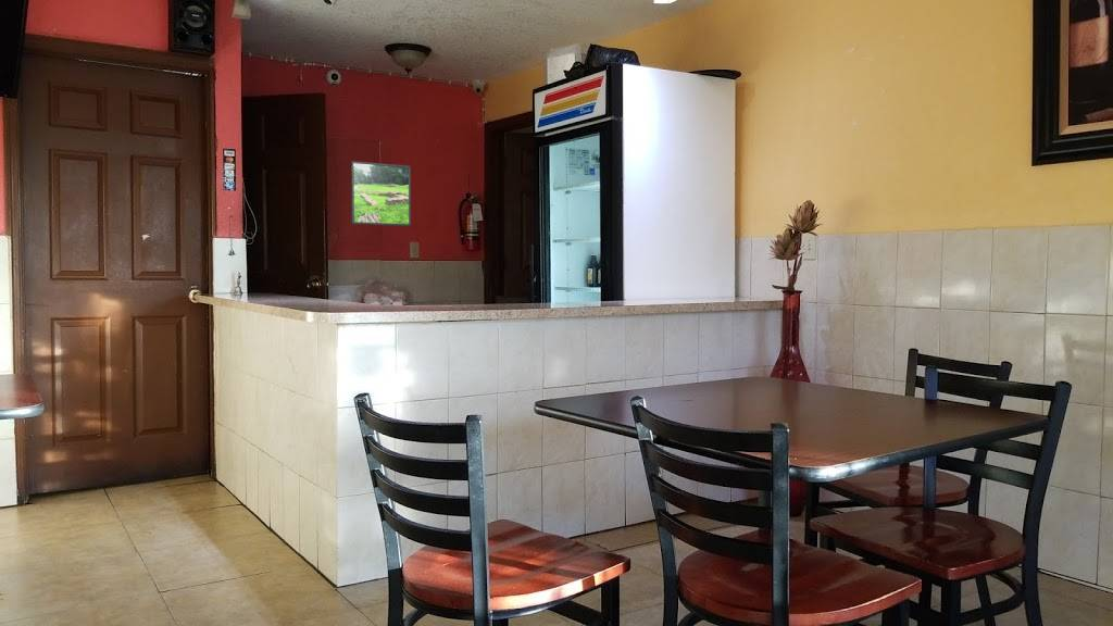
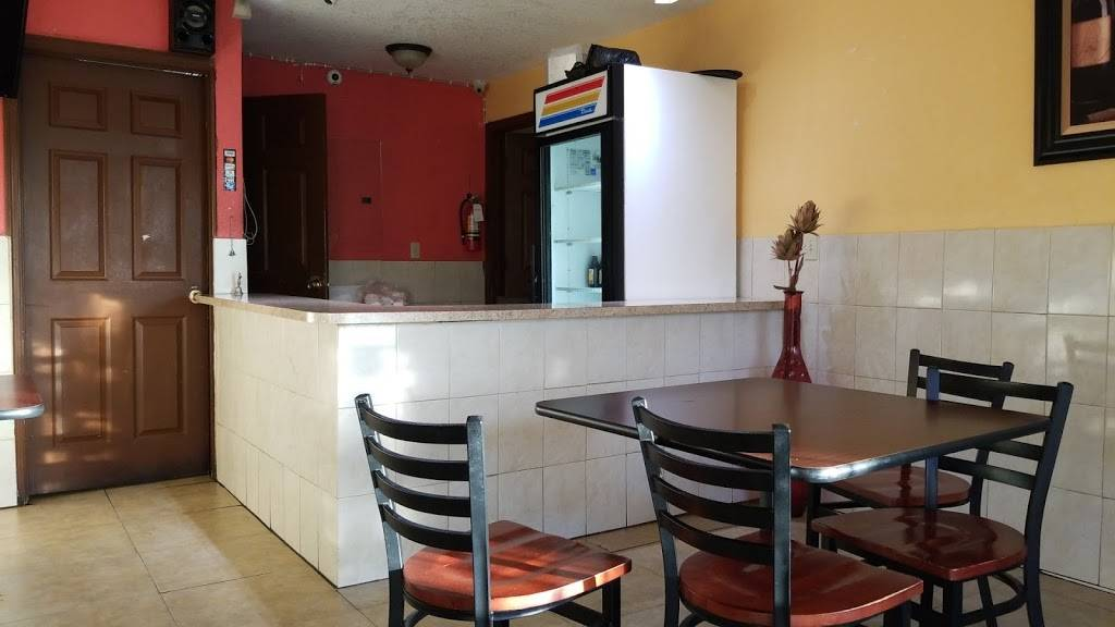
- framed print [350,160,412,227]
